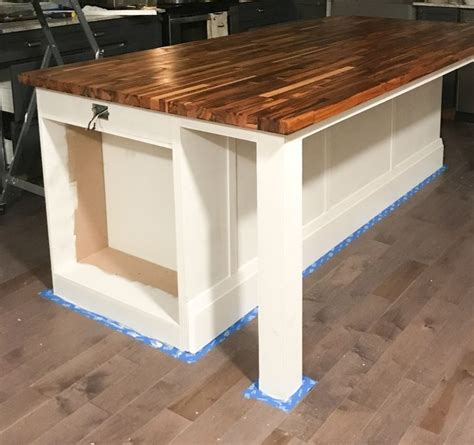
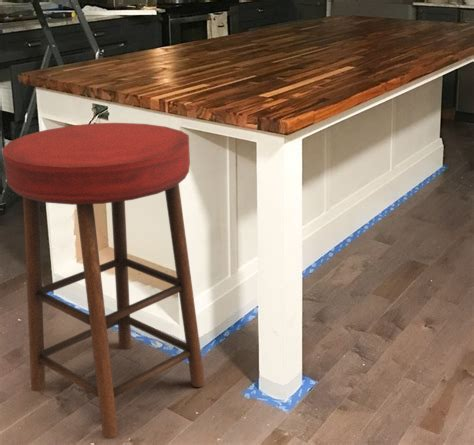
+ bar stool [1,122,206,439]
